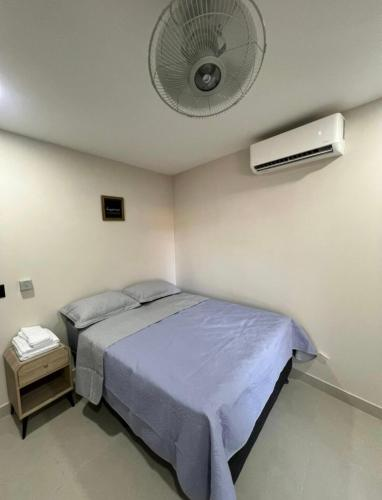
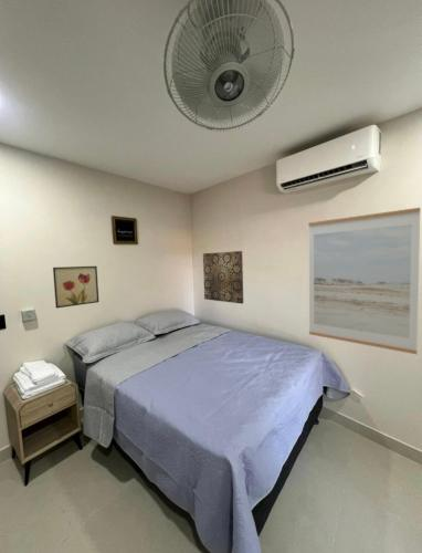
+ wall art [307,207,421,355]
+ wall art [202,250,244,305]
+ wall art [52,265,99,310]
